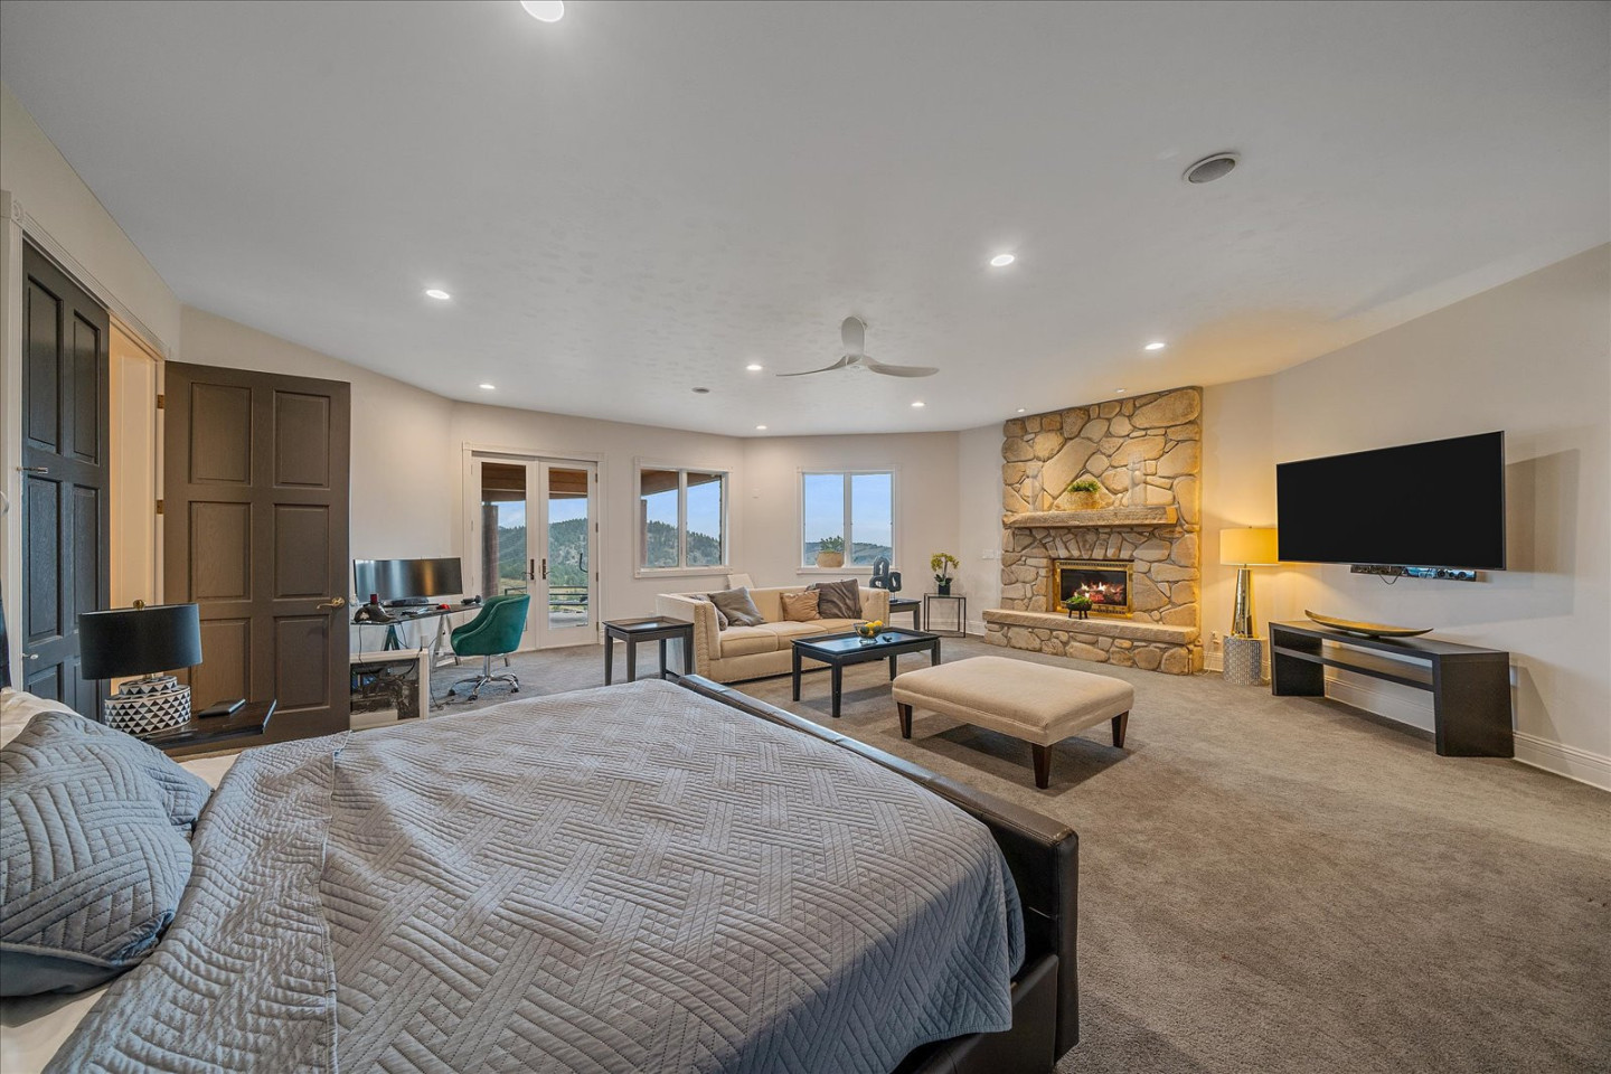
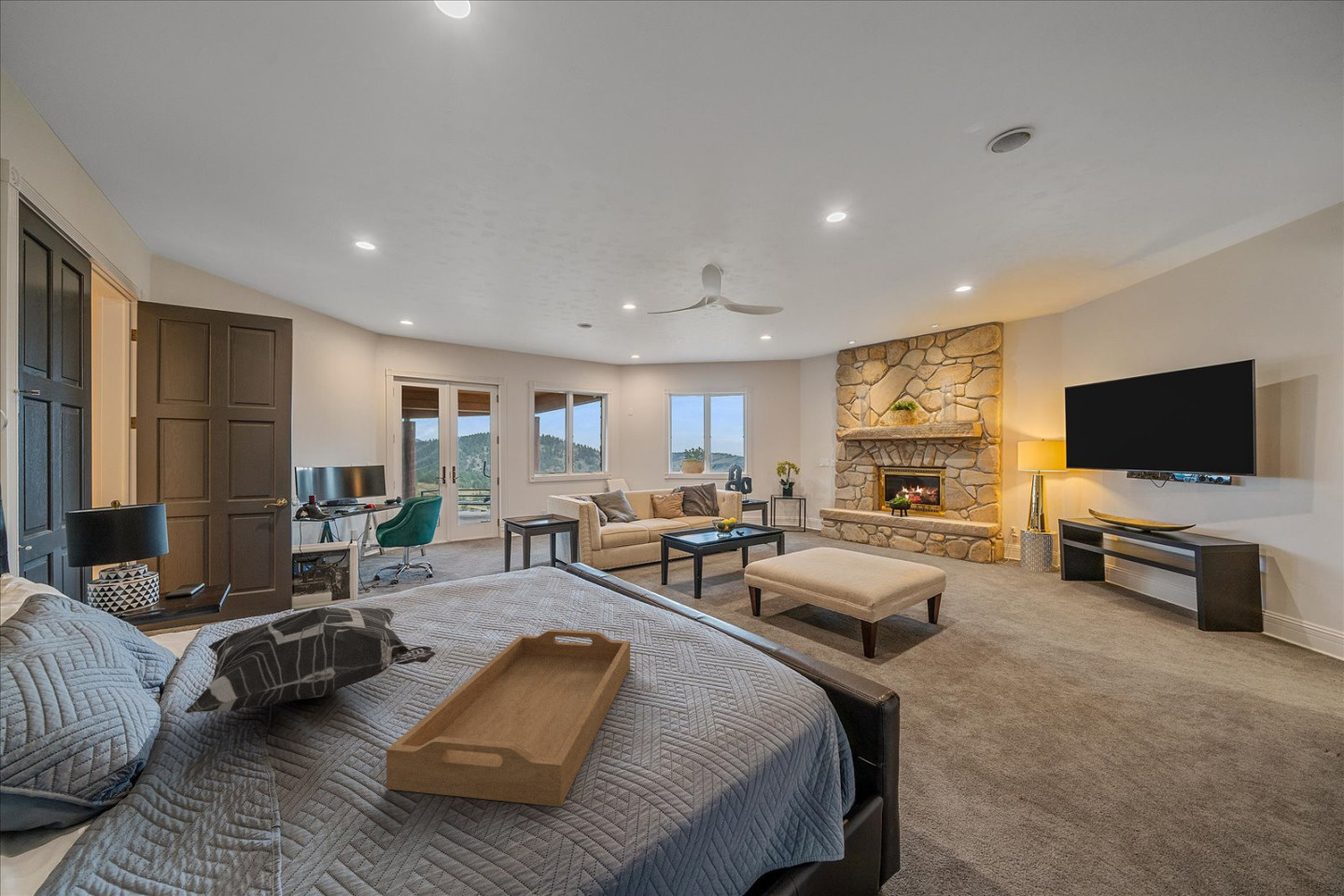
+ serving tray [385,628,631,807]
+ decorative pillow [184,606,437,714]
